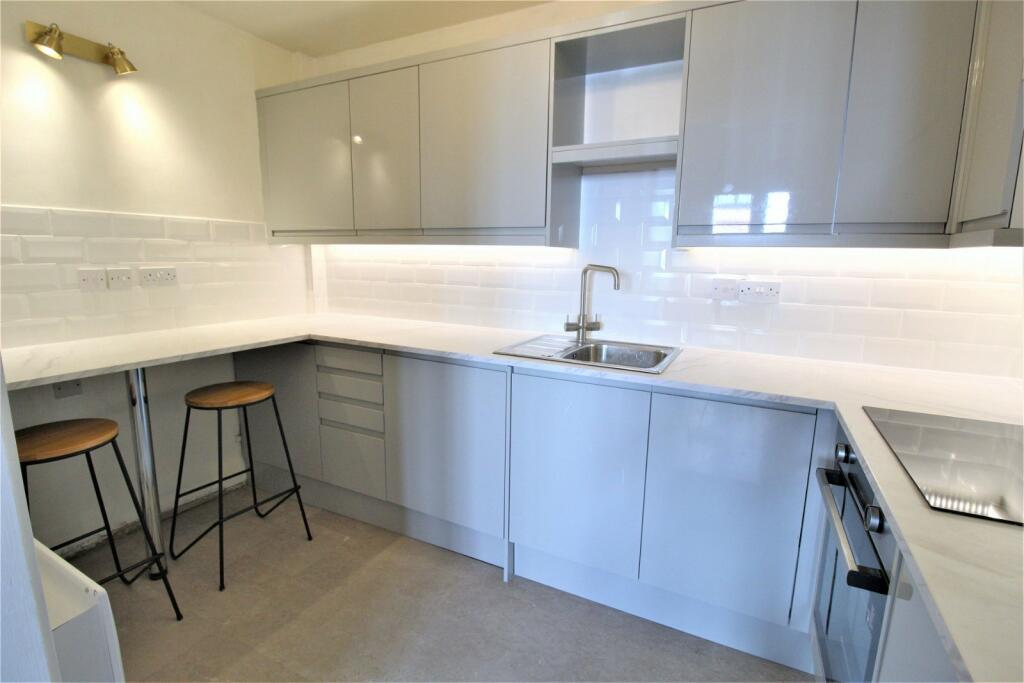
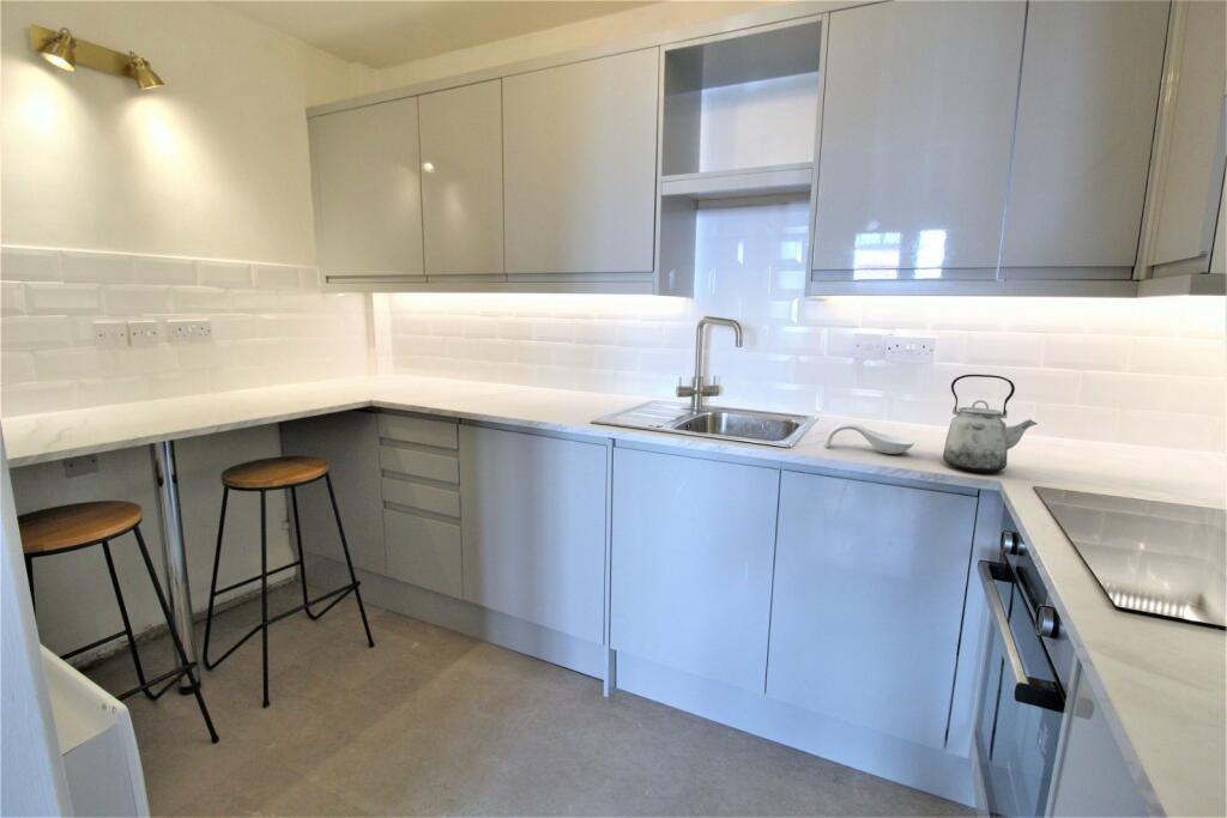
+ spoon rest [824,423,915,455]
+ kettle [942,374,1038,473]
